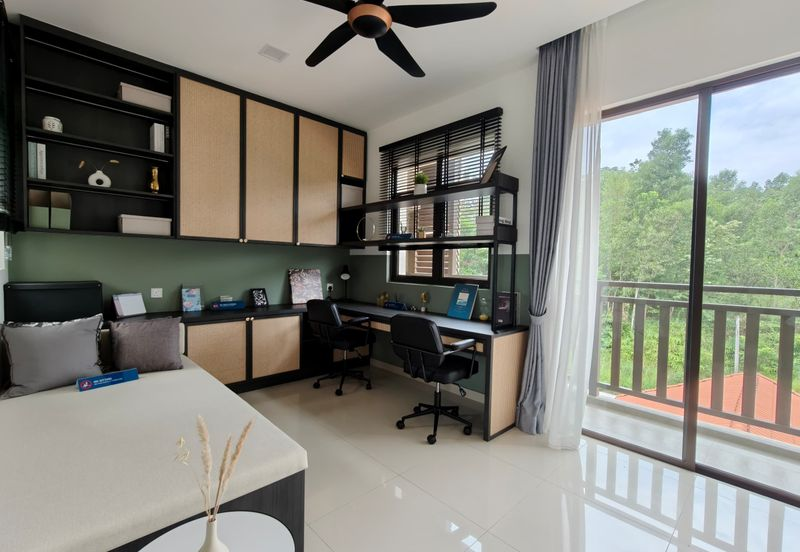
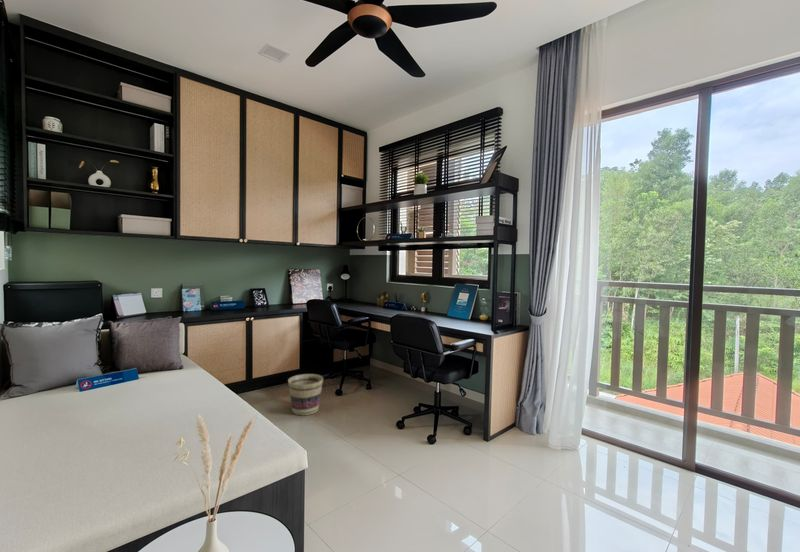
+ basket [287,373,324,416]
